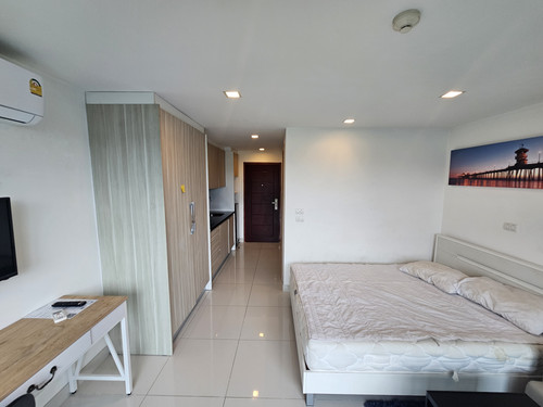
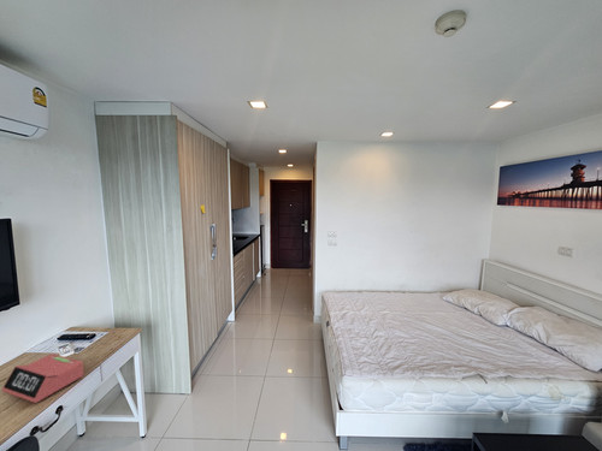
+ alarm clock [1,352,84,404]
